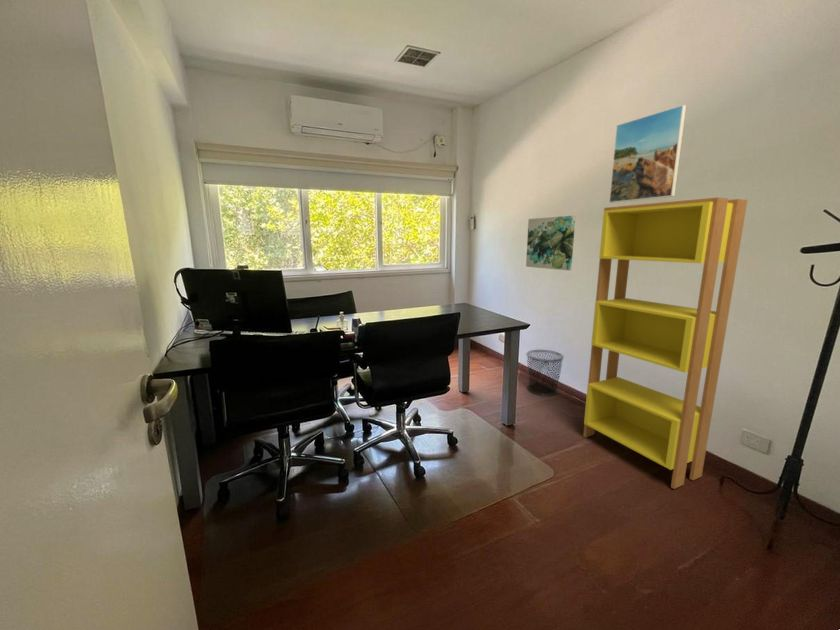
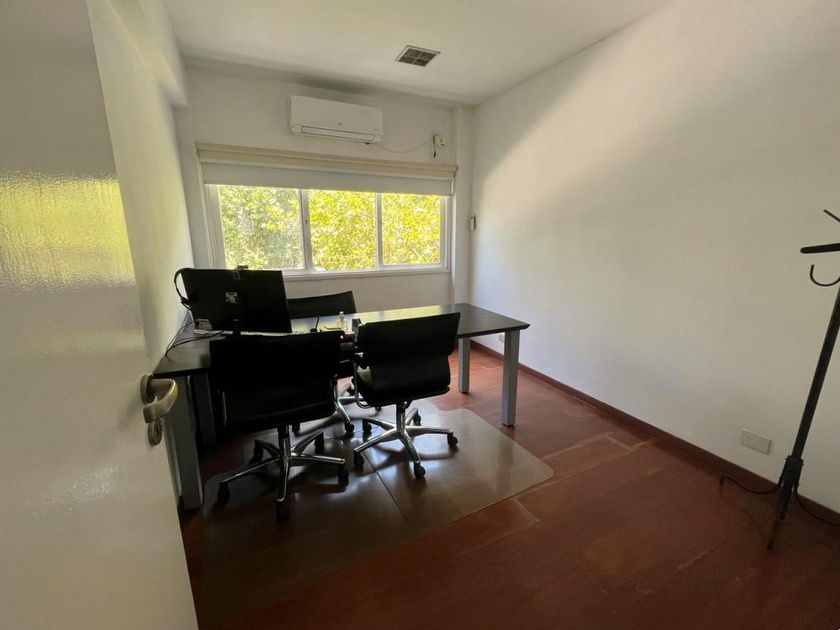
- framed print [608,104,687,204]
- bookcase [582,196,749,490]
- wall art [525,215,576,271]
- waste bin [525,349,565,397]
